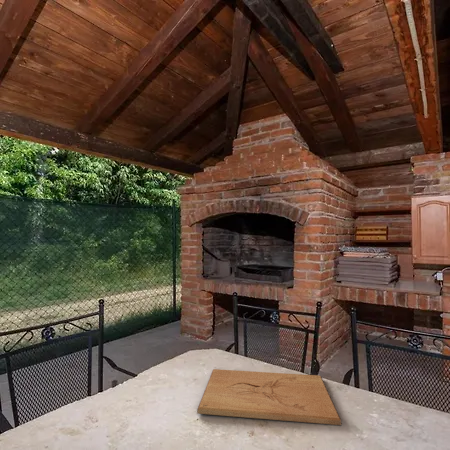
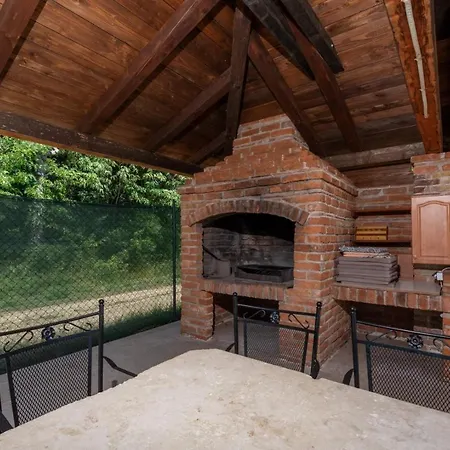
- cutting board [196,368,343,426]
